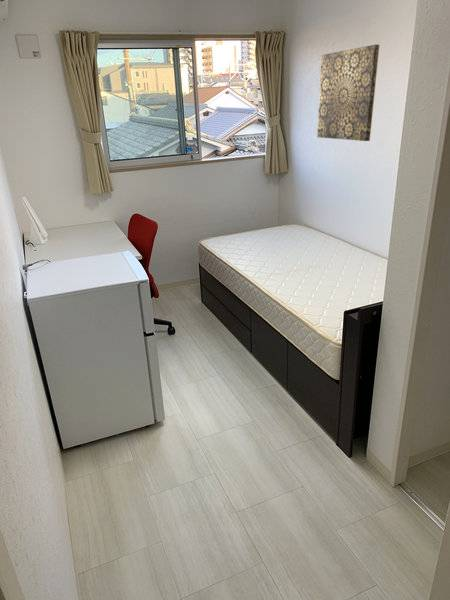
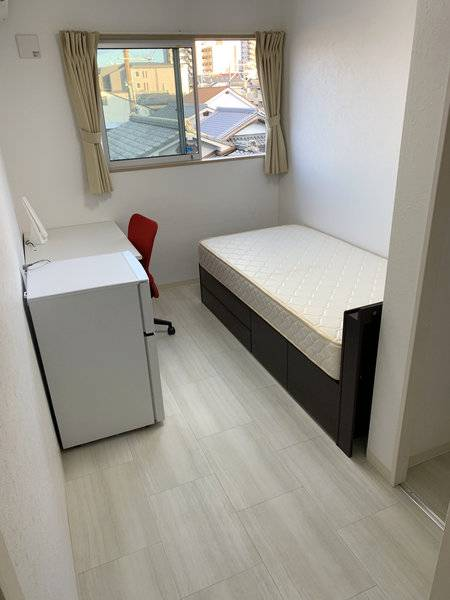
- wall art [316,44,380,142]
